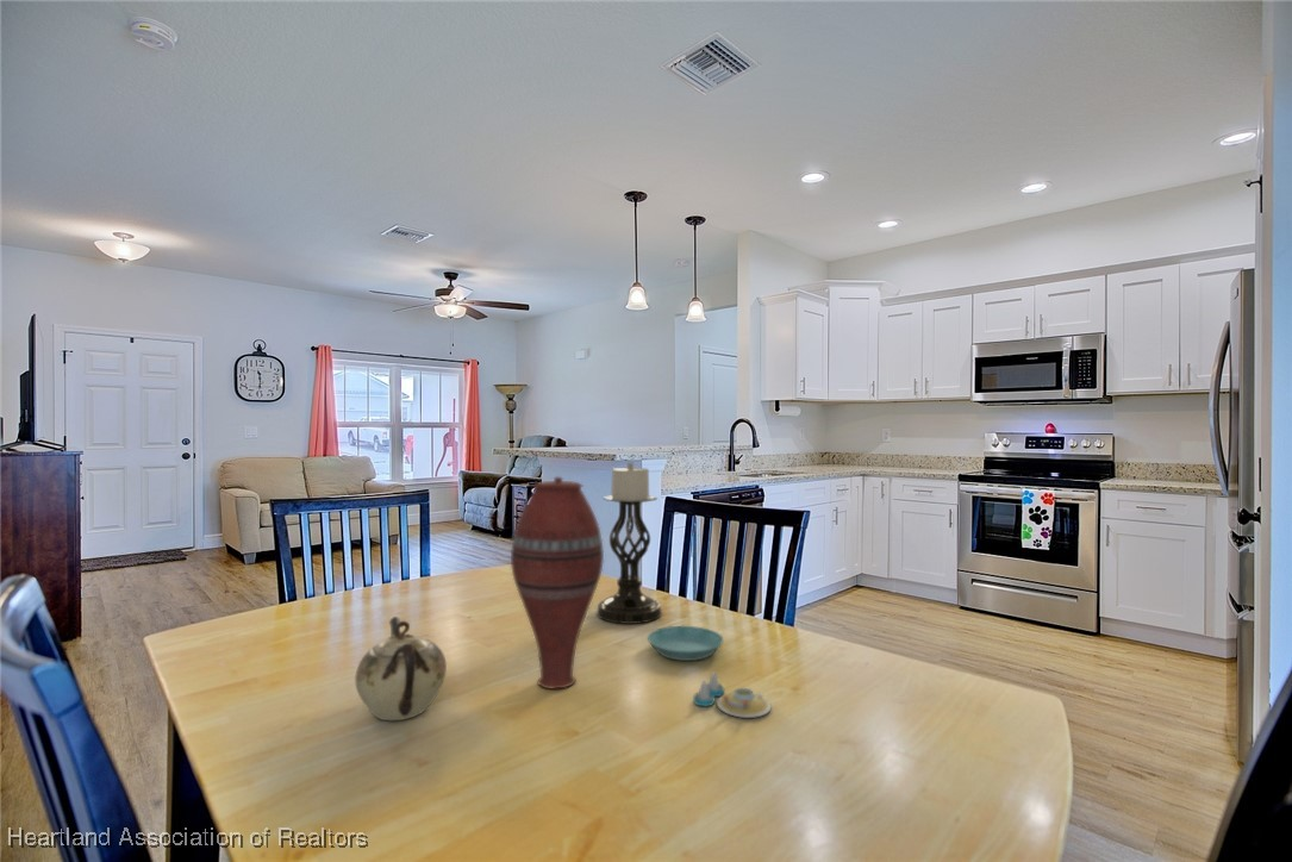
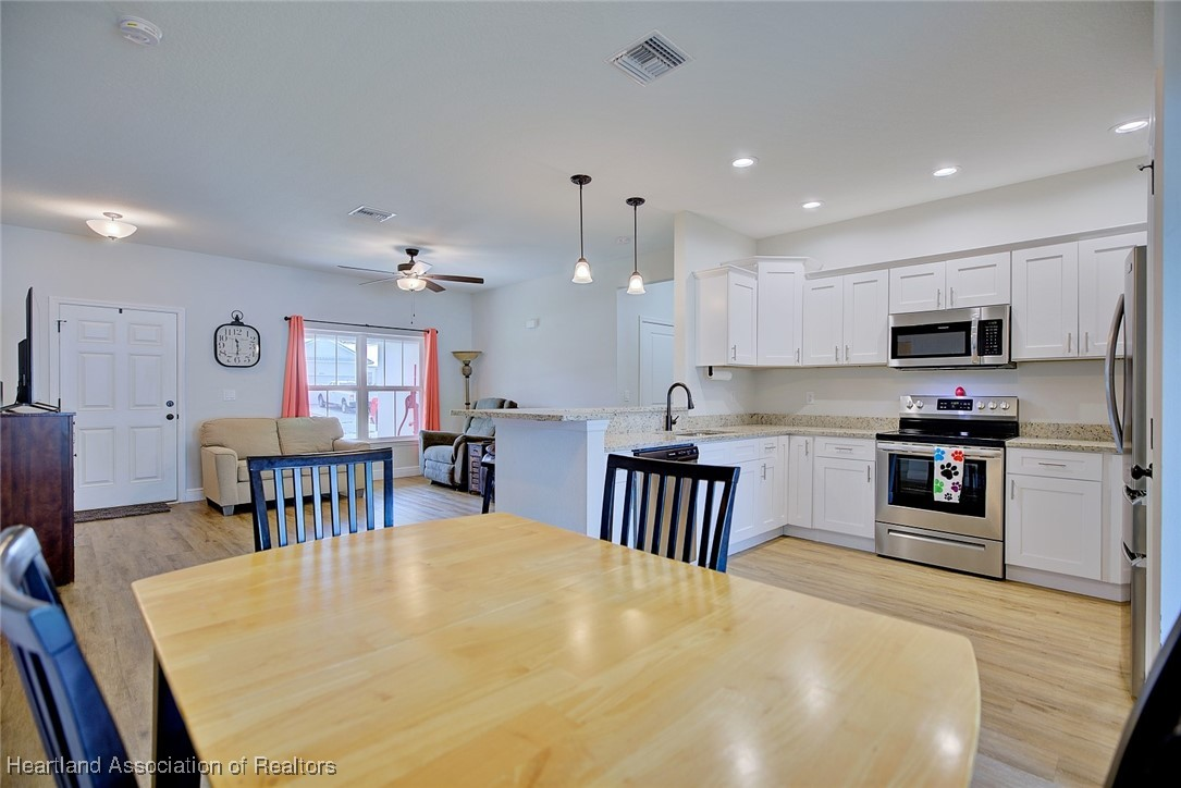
- vase [510,476,605,691]
- candle holder [595,462,663,625]
- teapot [354,616,448,722]
- salt and pepper shaker set [692,672,772,719]
- saucer [647,625,725,662]
